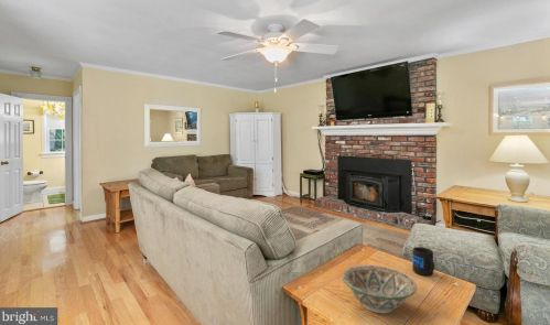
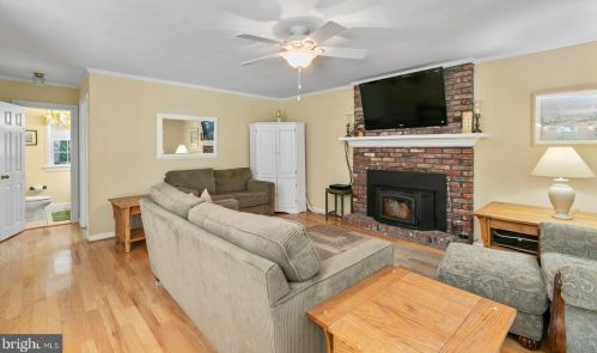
- decorative bowl [341,264,418,314]
- mug [411,246,435,277]
